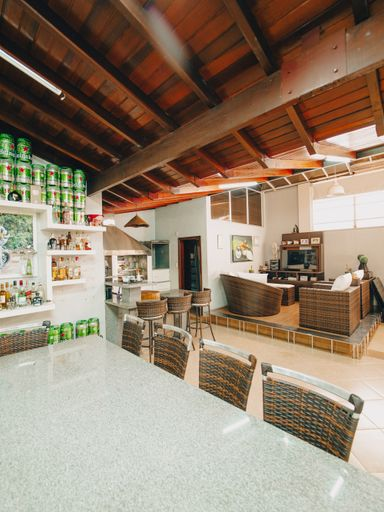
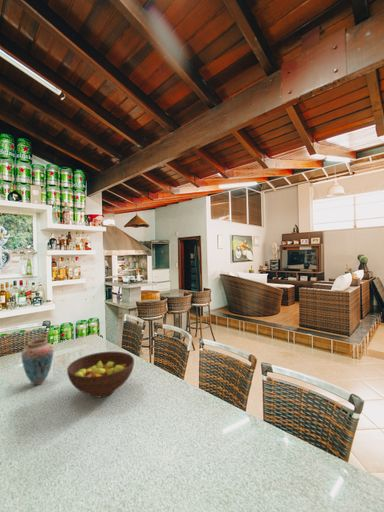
+ vase [20,338,55,386]
+ fruit bowl [66,351,135,399]
